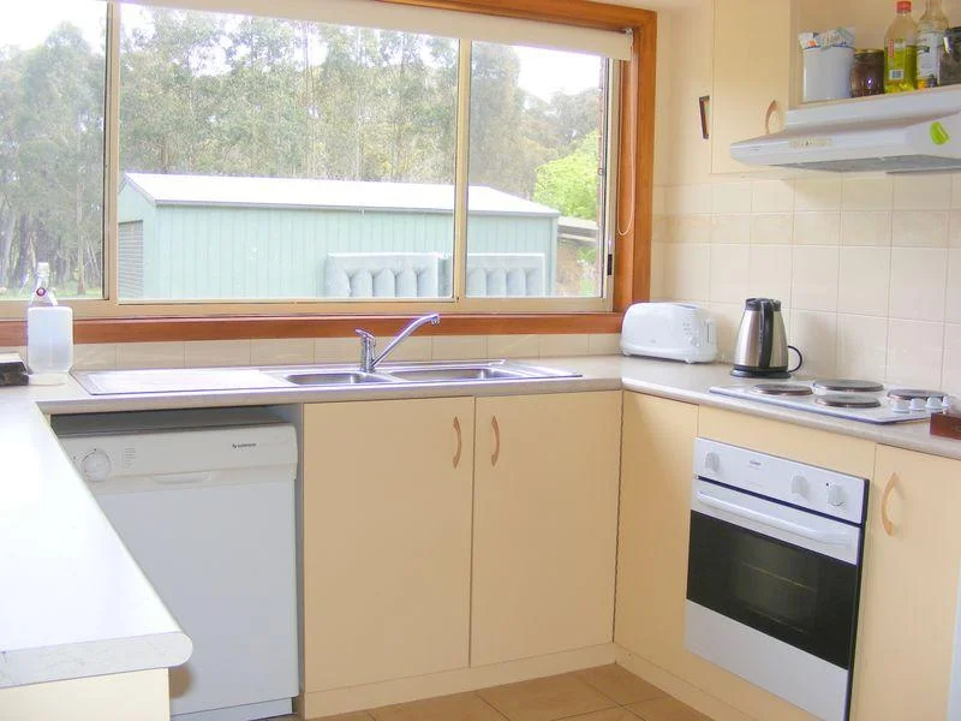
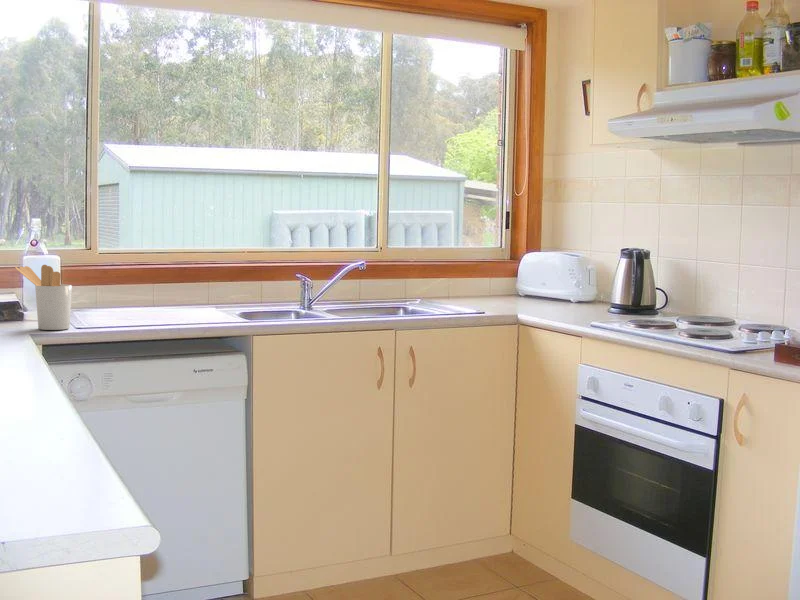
+ utensil holder [14,264,73,331]
